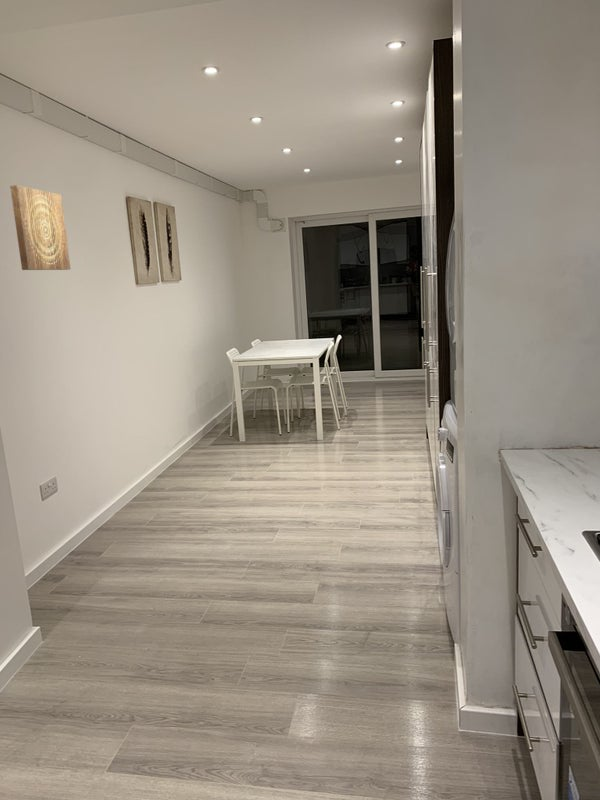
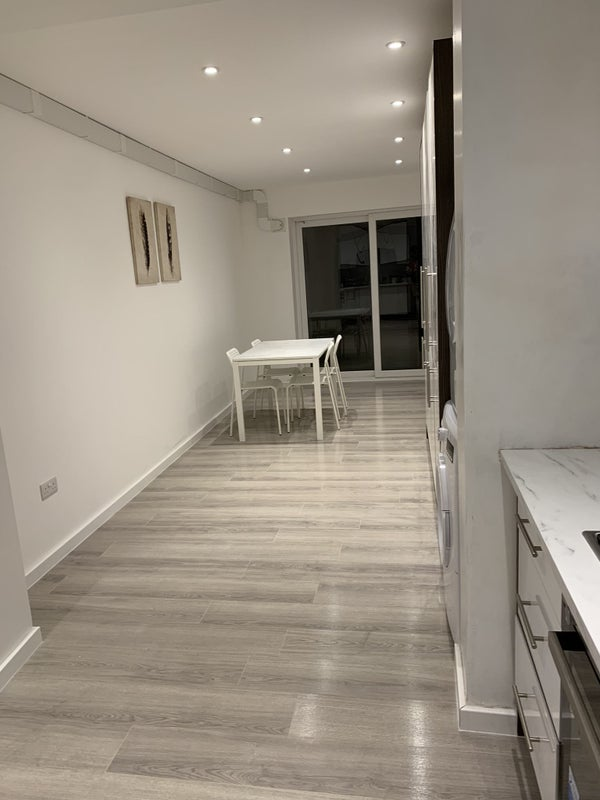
- wall art [9,184,71,271]
